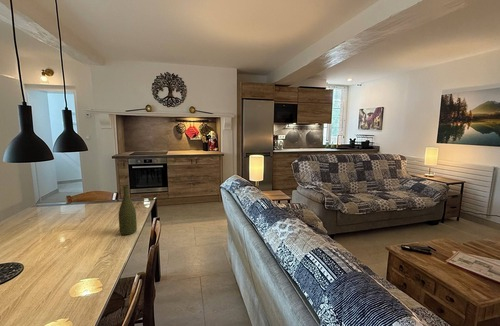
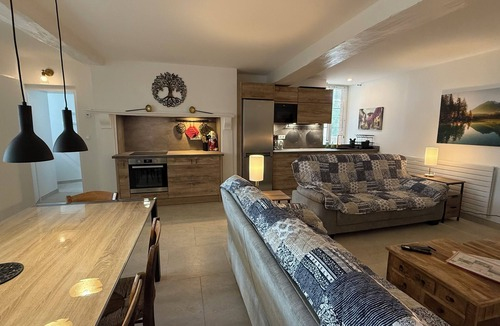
- bottle [118,184,138,236]
